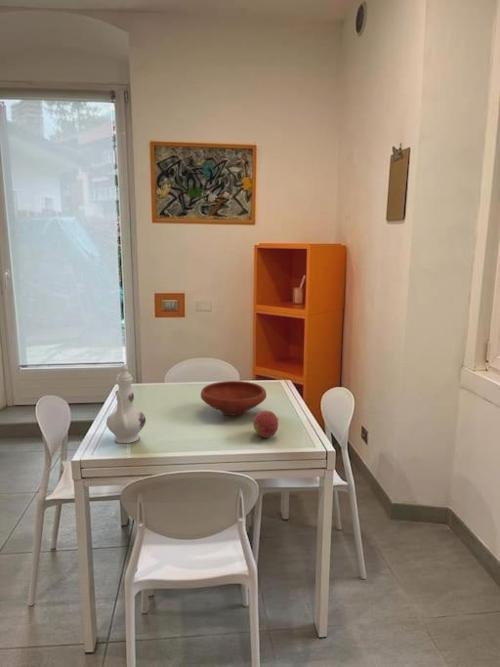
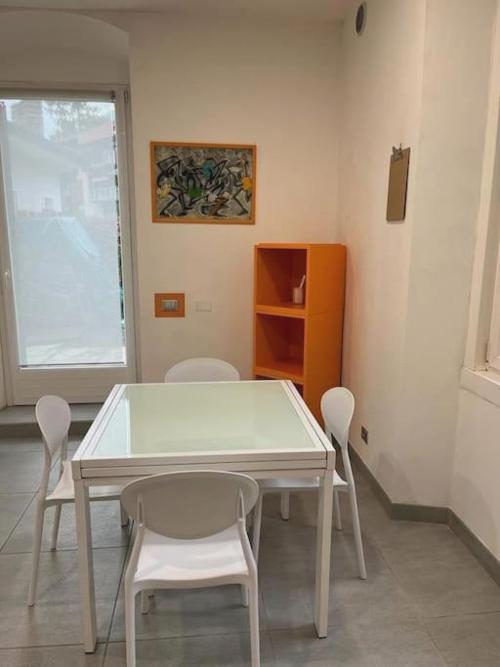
- bowl [200,380,267,417]
- fruit [252,409,279,439]
- chinaware [105,364,147,444]
